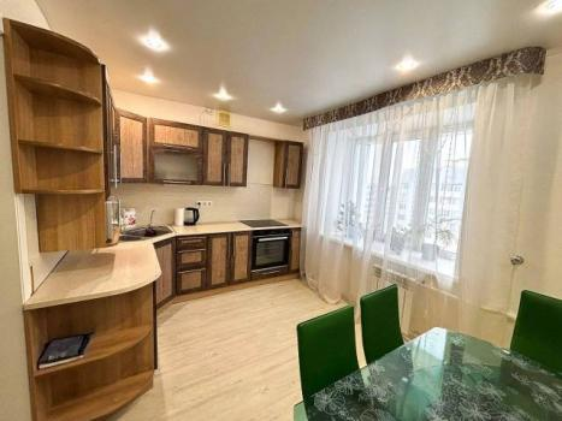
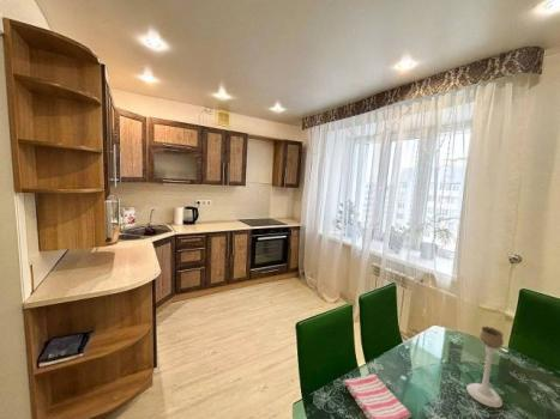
+ dish towel [343,374,413,419]
+ candle holder [465,326,505,409]
